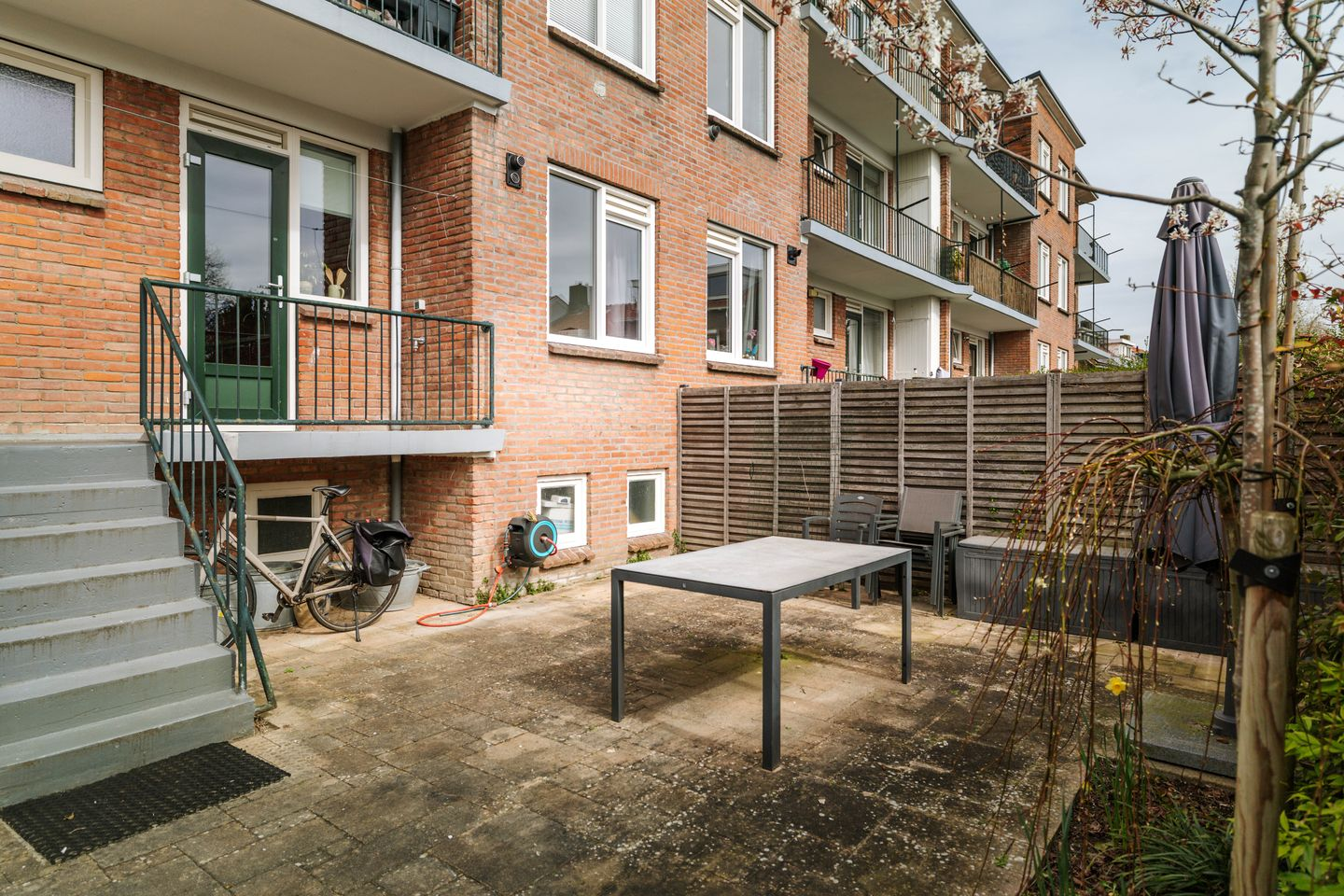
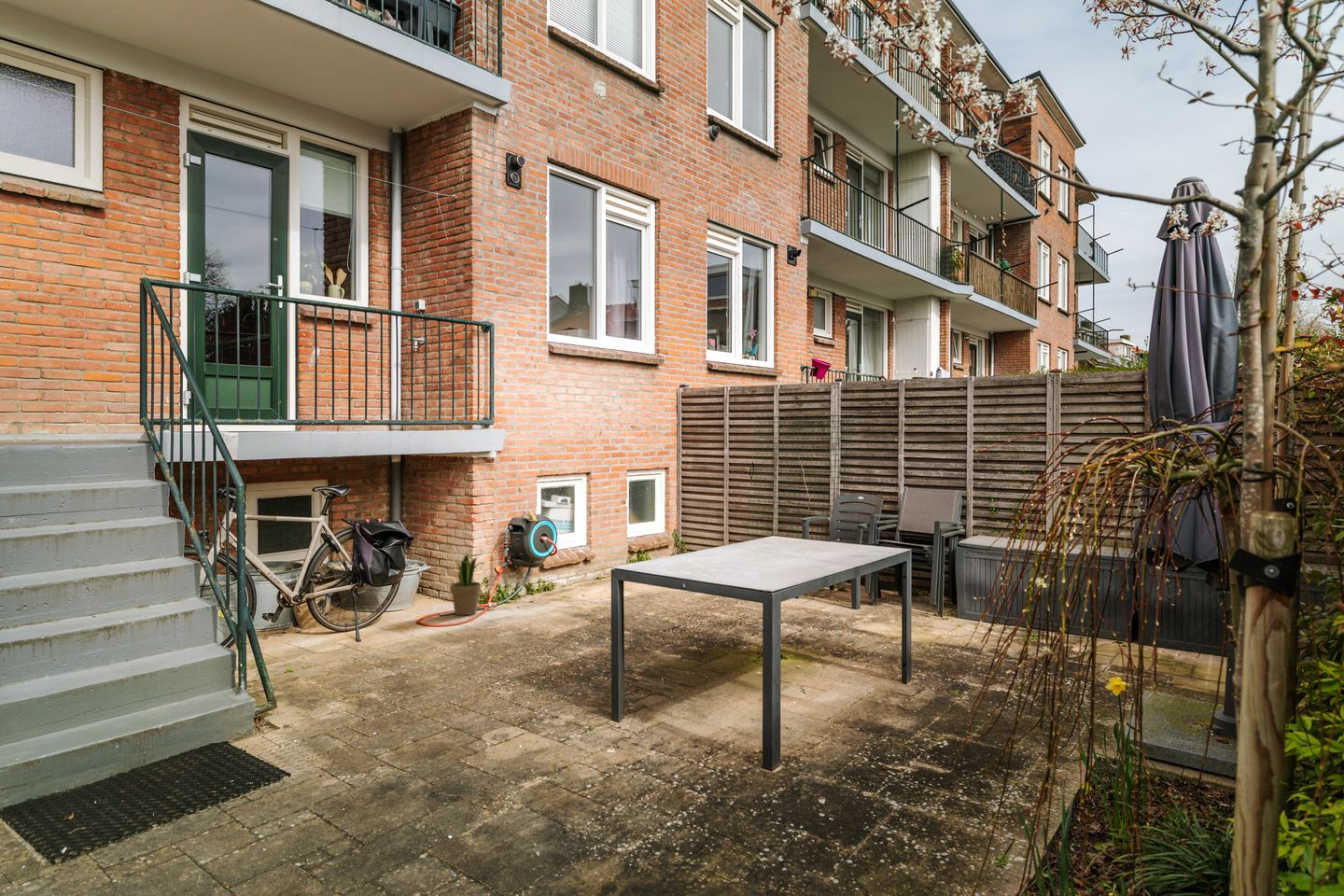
+ potted plant [449,553,485,616]
